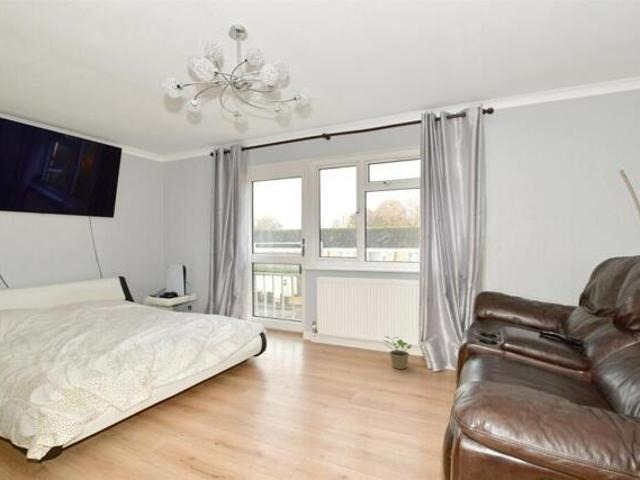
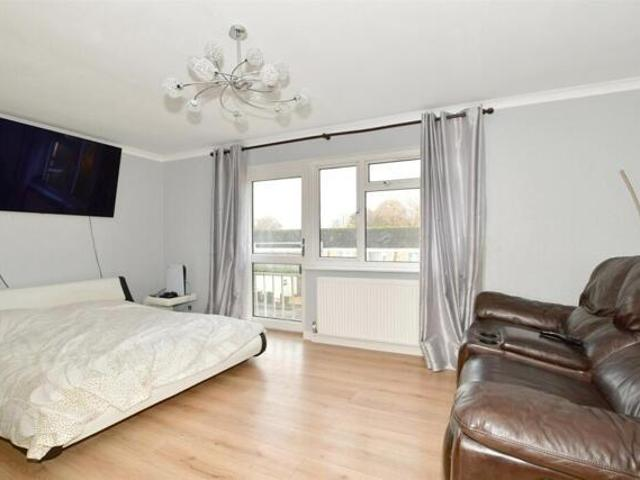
- potted plant [383,335,413,370]
